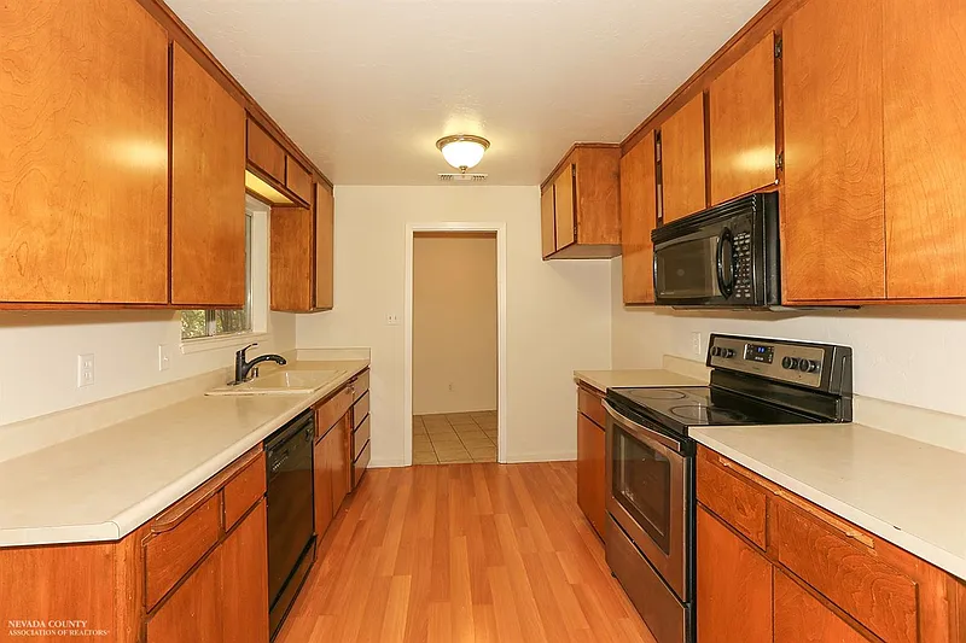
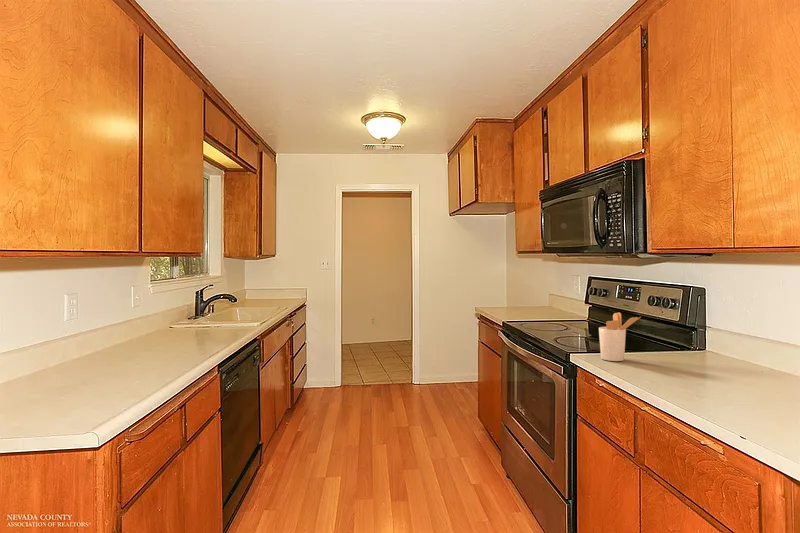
+ utensil holder [598,311,641,362]
